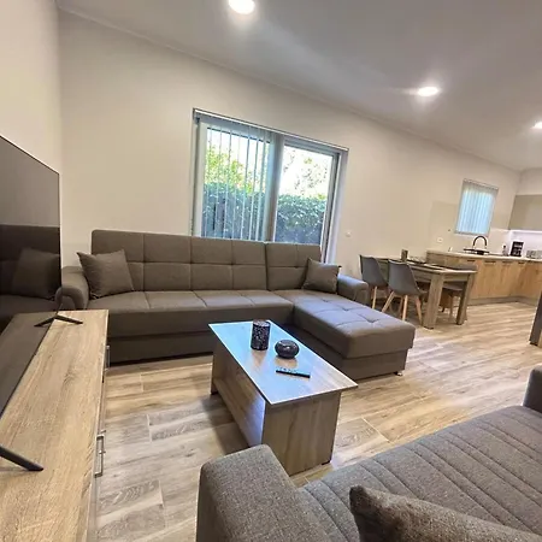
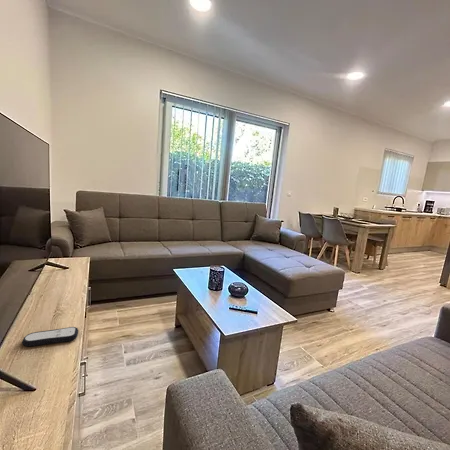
+ remote control [21,326,79,347]
